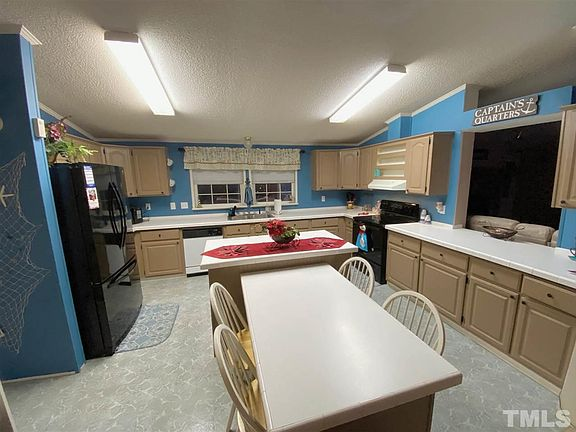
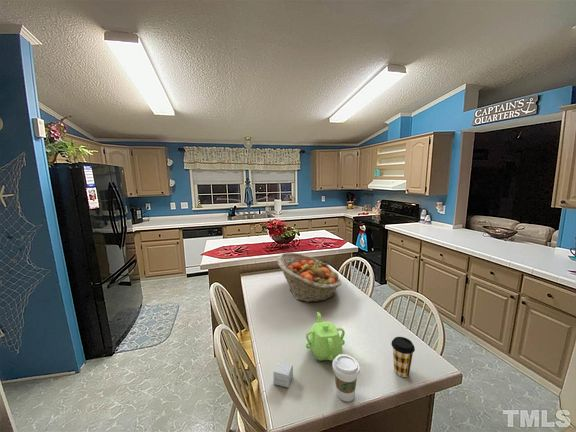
+ coffee cup [331,353,361,403]
+ coffee cup [390,336,416,378]
+ fruit basket [276,252,343,303]
+ teapot [305,311,346,362]
+ small box [272,360,294,389]
